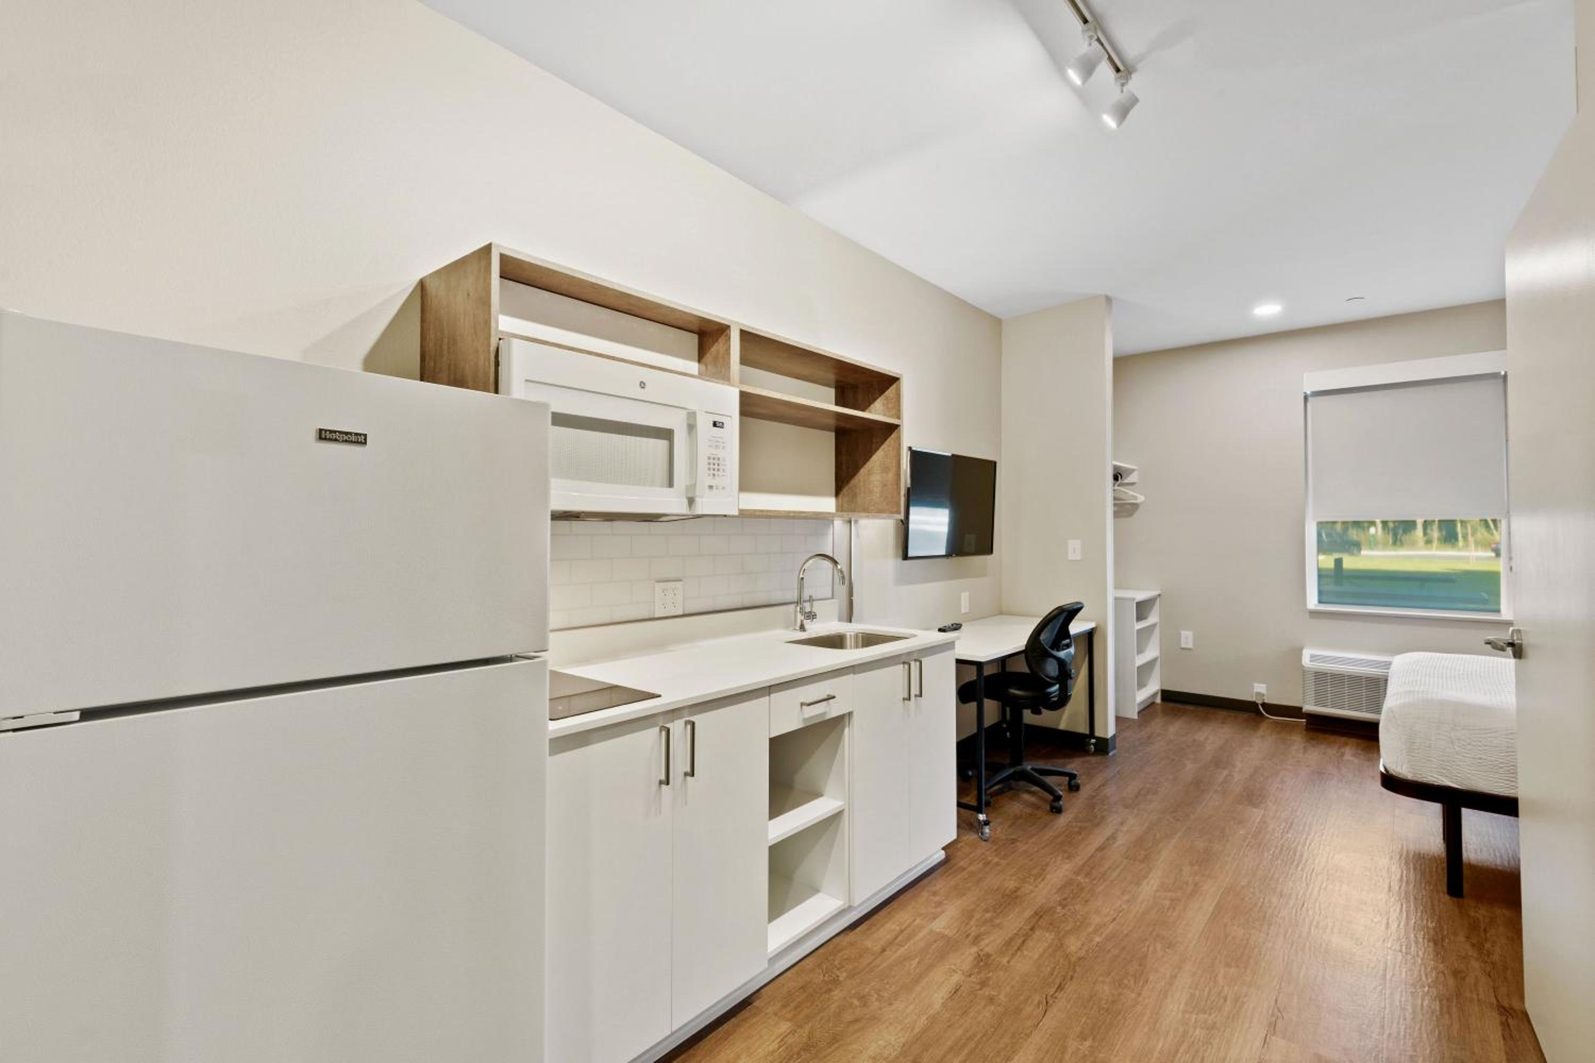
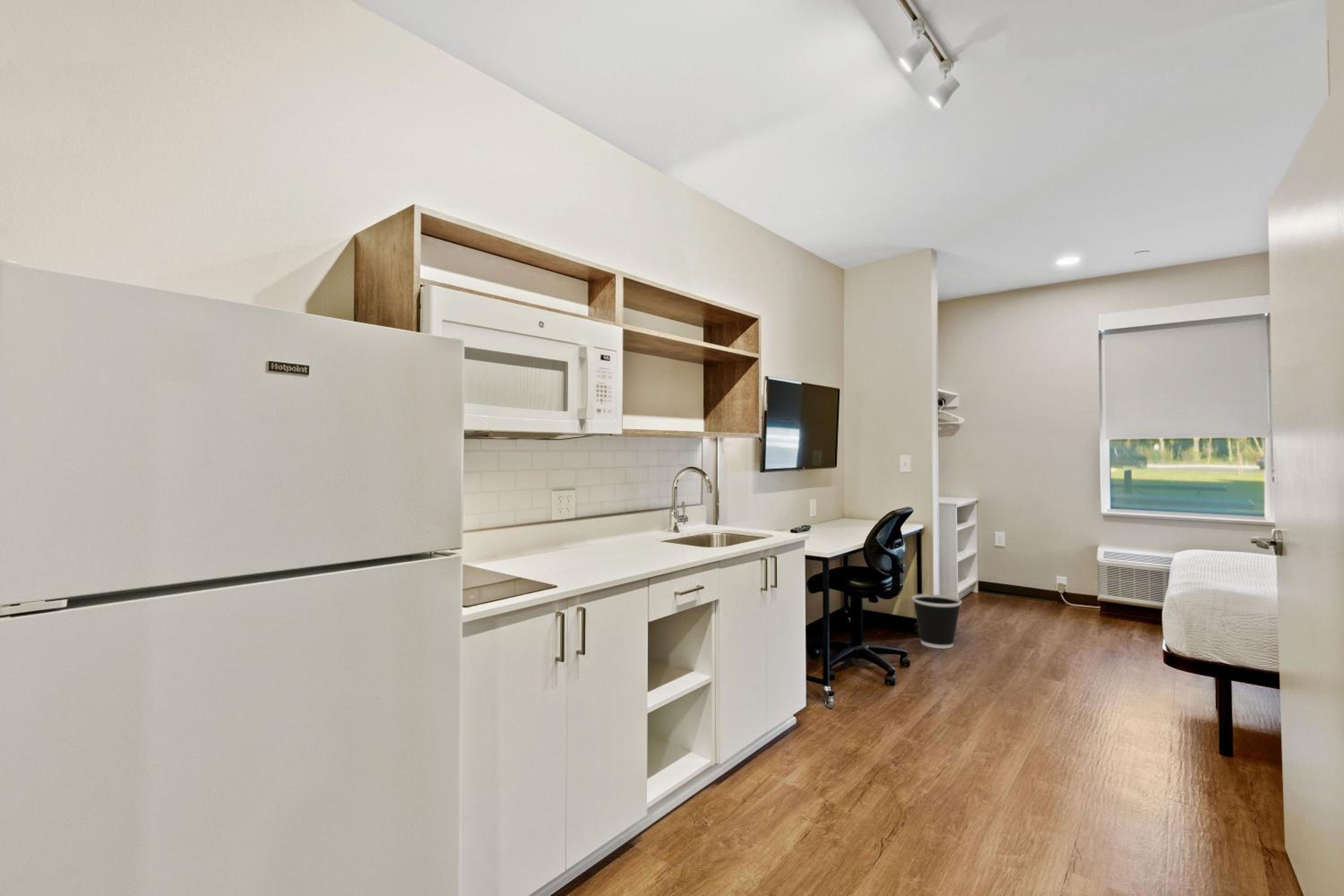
+ wastebasket [912,594,962,649]
